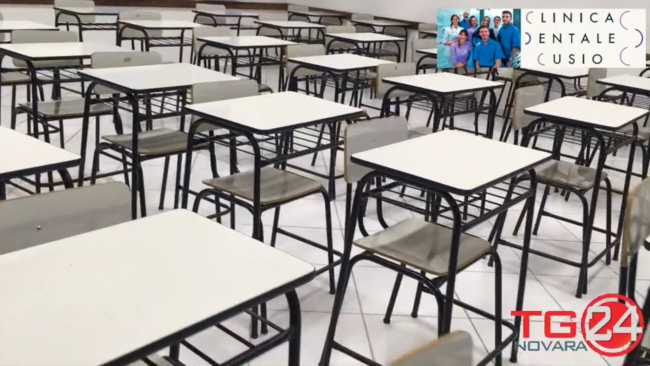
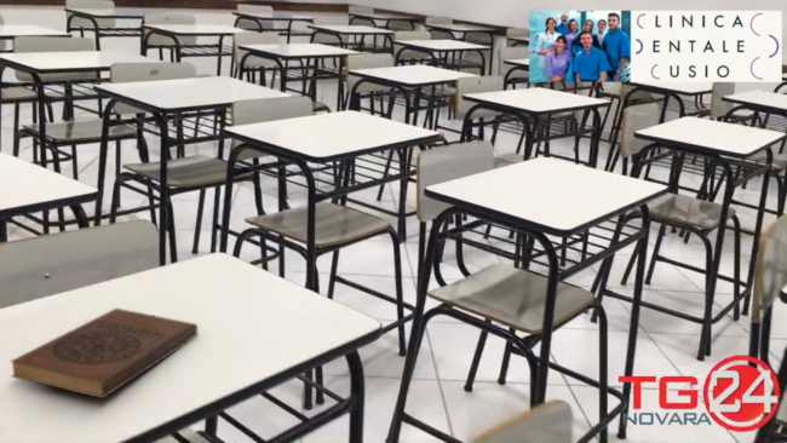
+ book [8,307,199,399]
